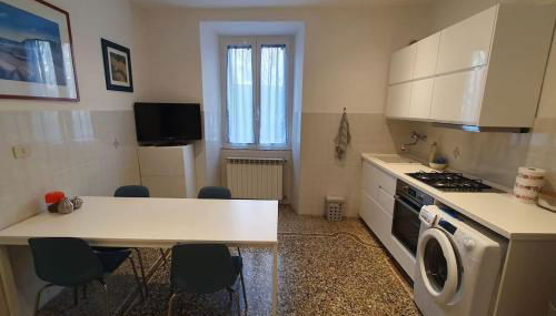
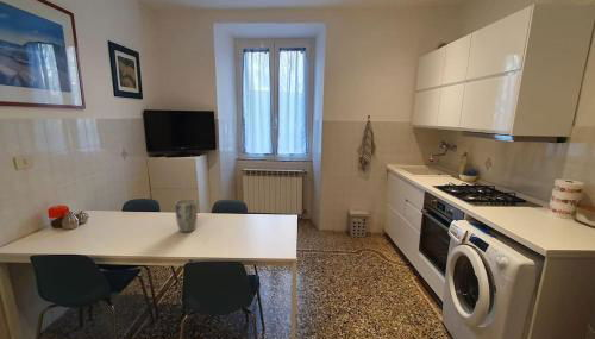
+ plant pot [174,197,199,233]
